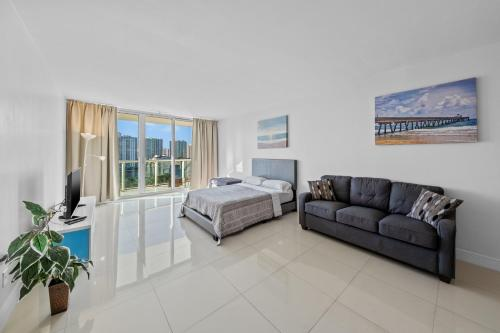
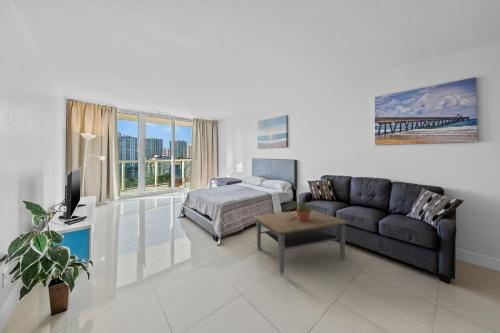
+ potted plant [283,199,324,222]
+ coffee table [253,209,349,275]
